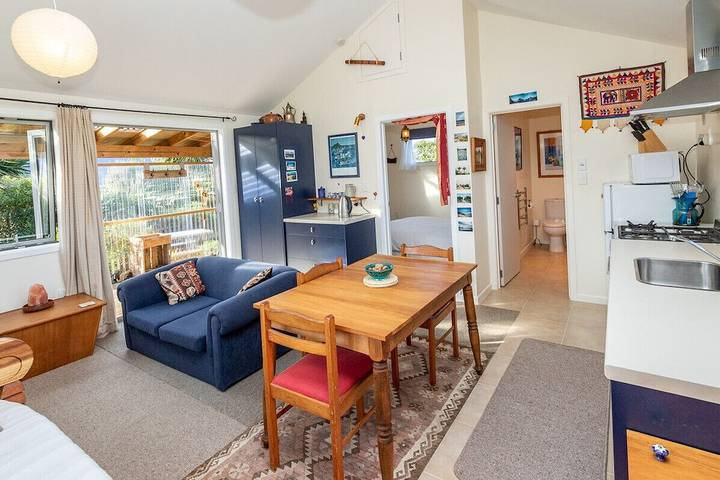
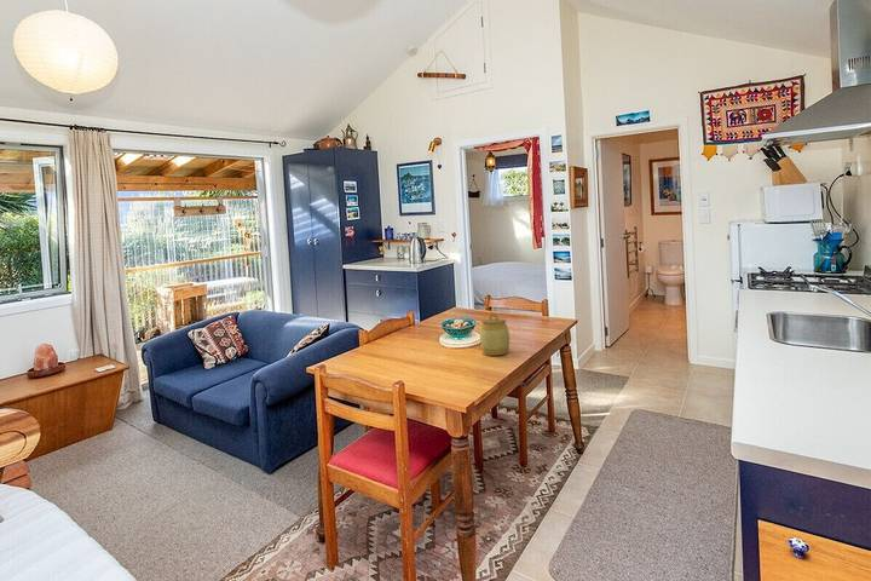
+ jar [479,312,511,356]
